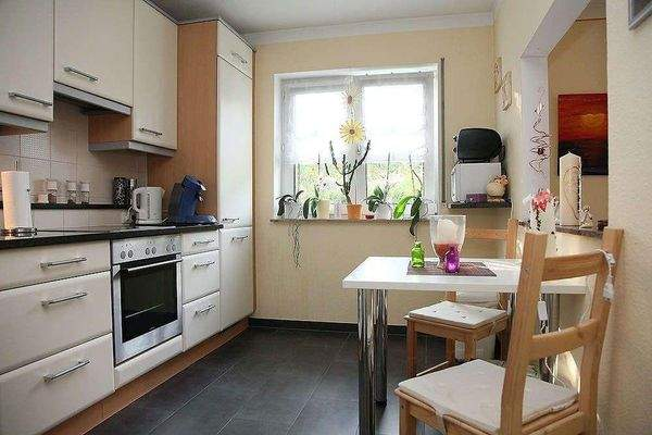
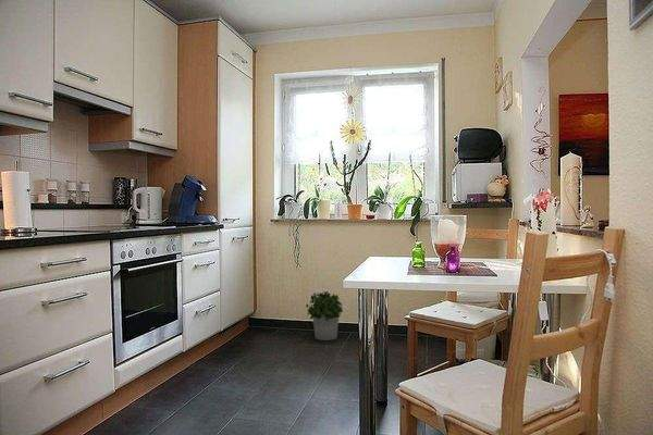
+ potted plant [305,290,344,341]
